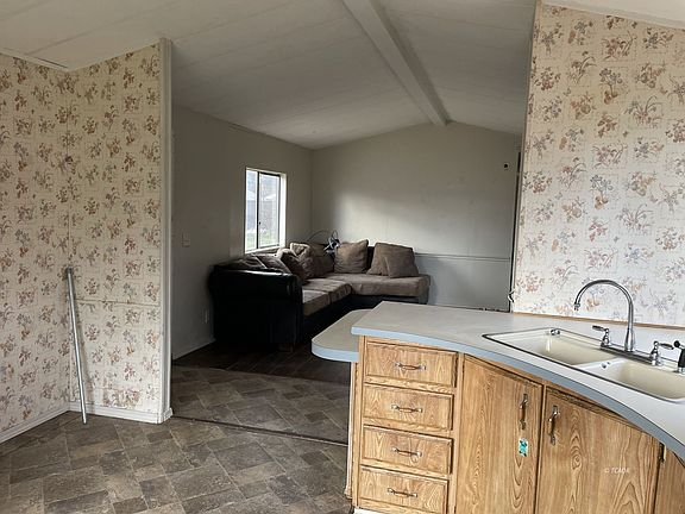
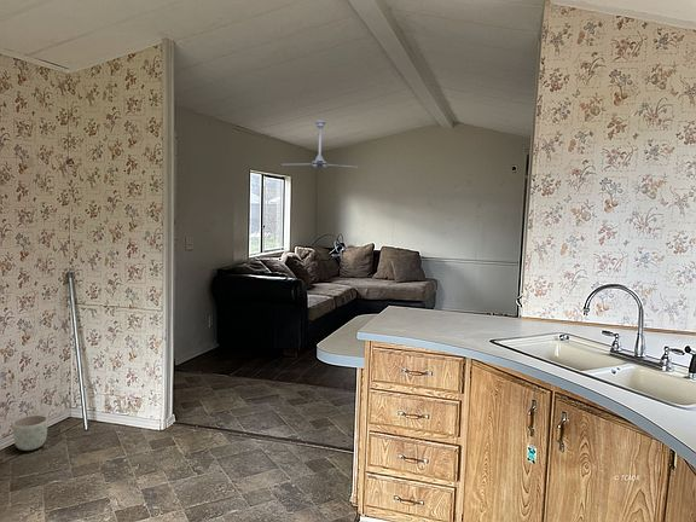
+ planter [11,414,48,452]
+ ceiling fan [280,120,359,170]
